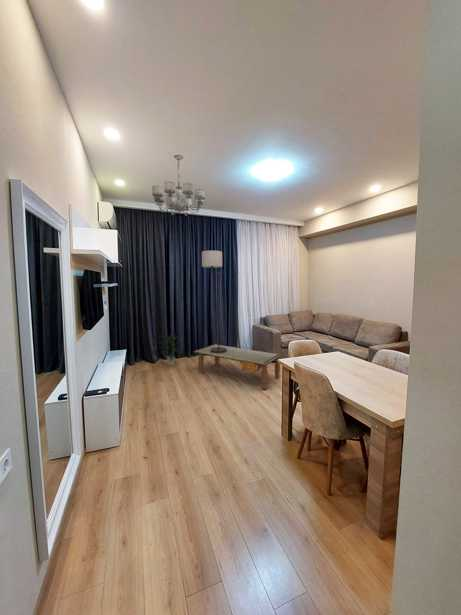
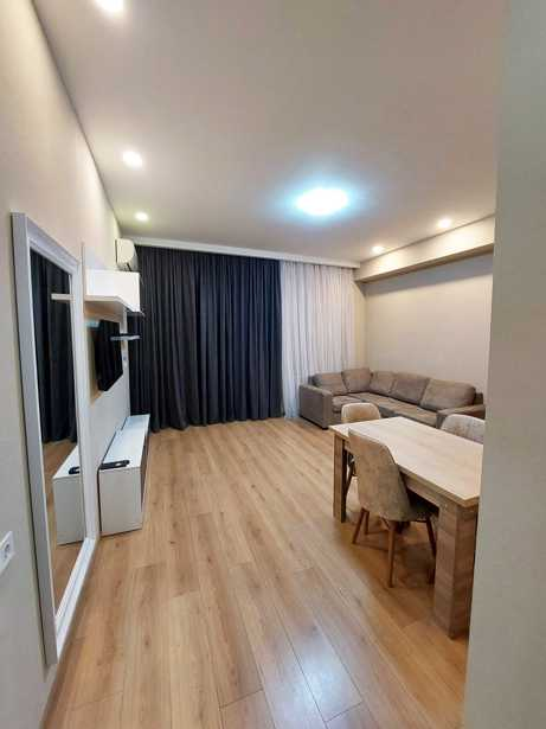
- indoor plant [157,331,182,367]
- coffee table [192,344,282,390]
- lamp [201,250,227,353]
- chandelier [151,154,206,217]
